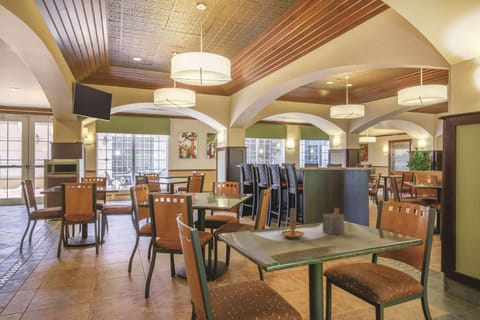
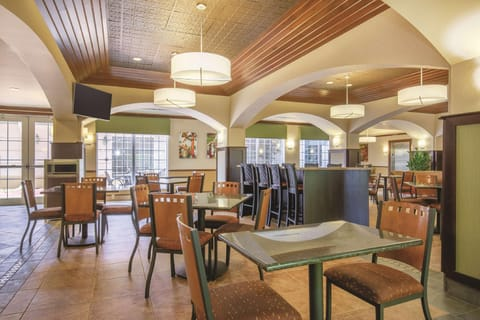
- candle [277,207,305,239]
- napkin holder [322,207,345,235]
